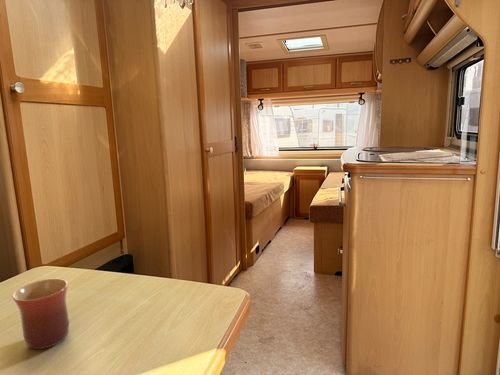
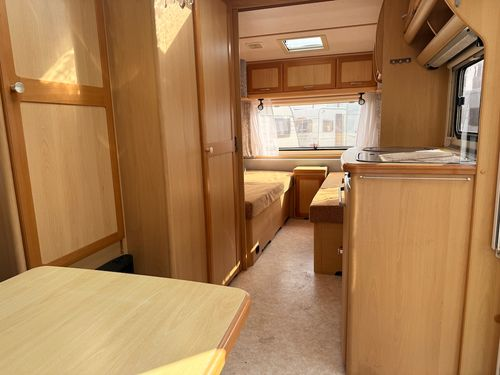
- mug [12,278,70,350]
